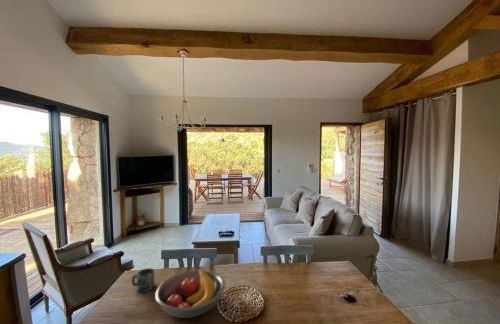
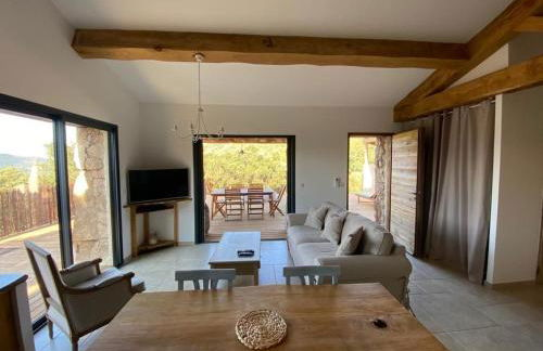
- fruit bowl [154,268,226,319]
- cup [131,267,156,293]
